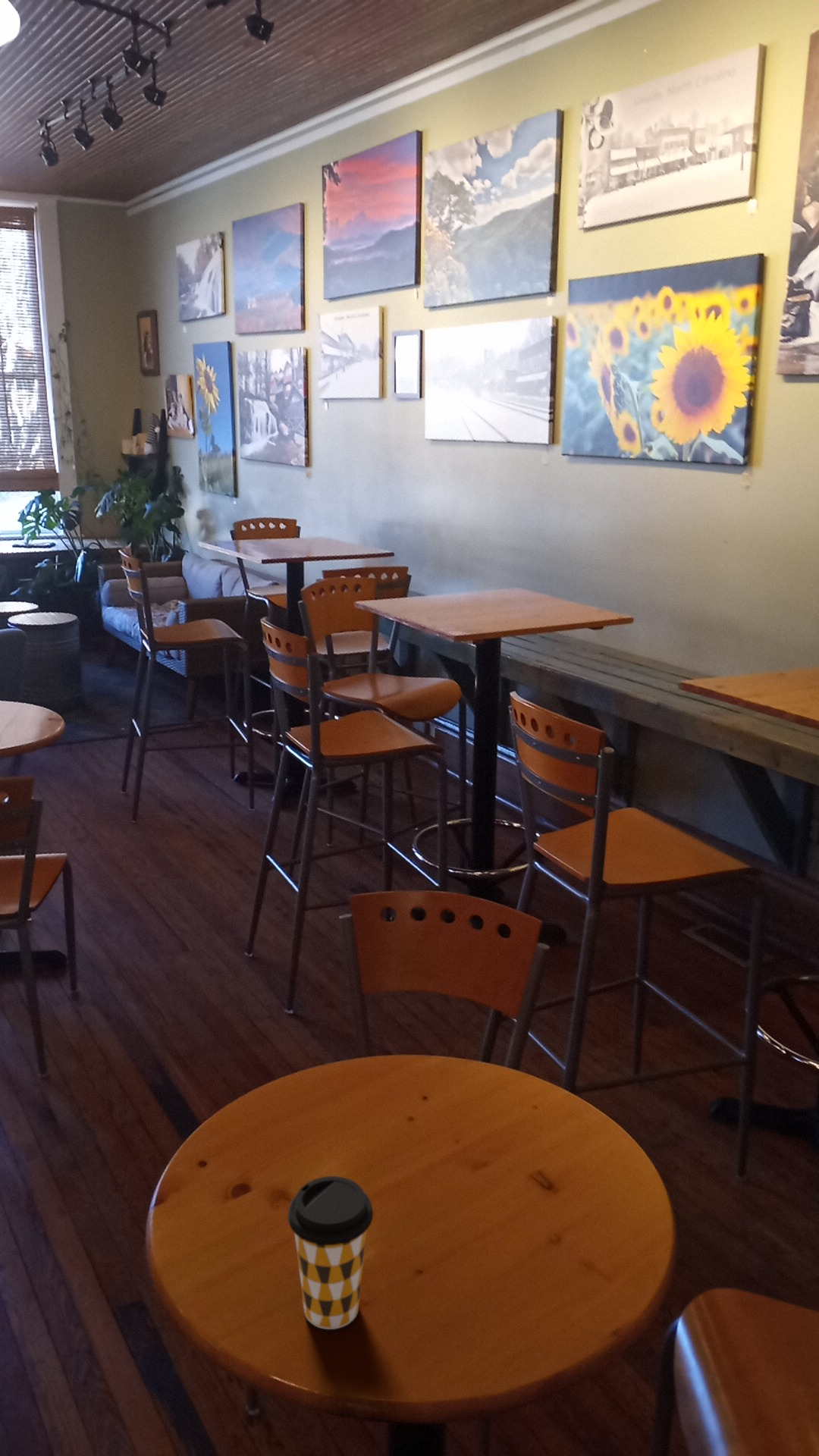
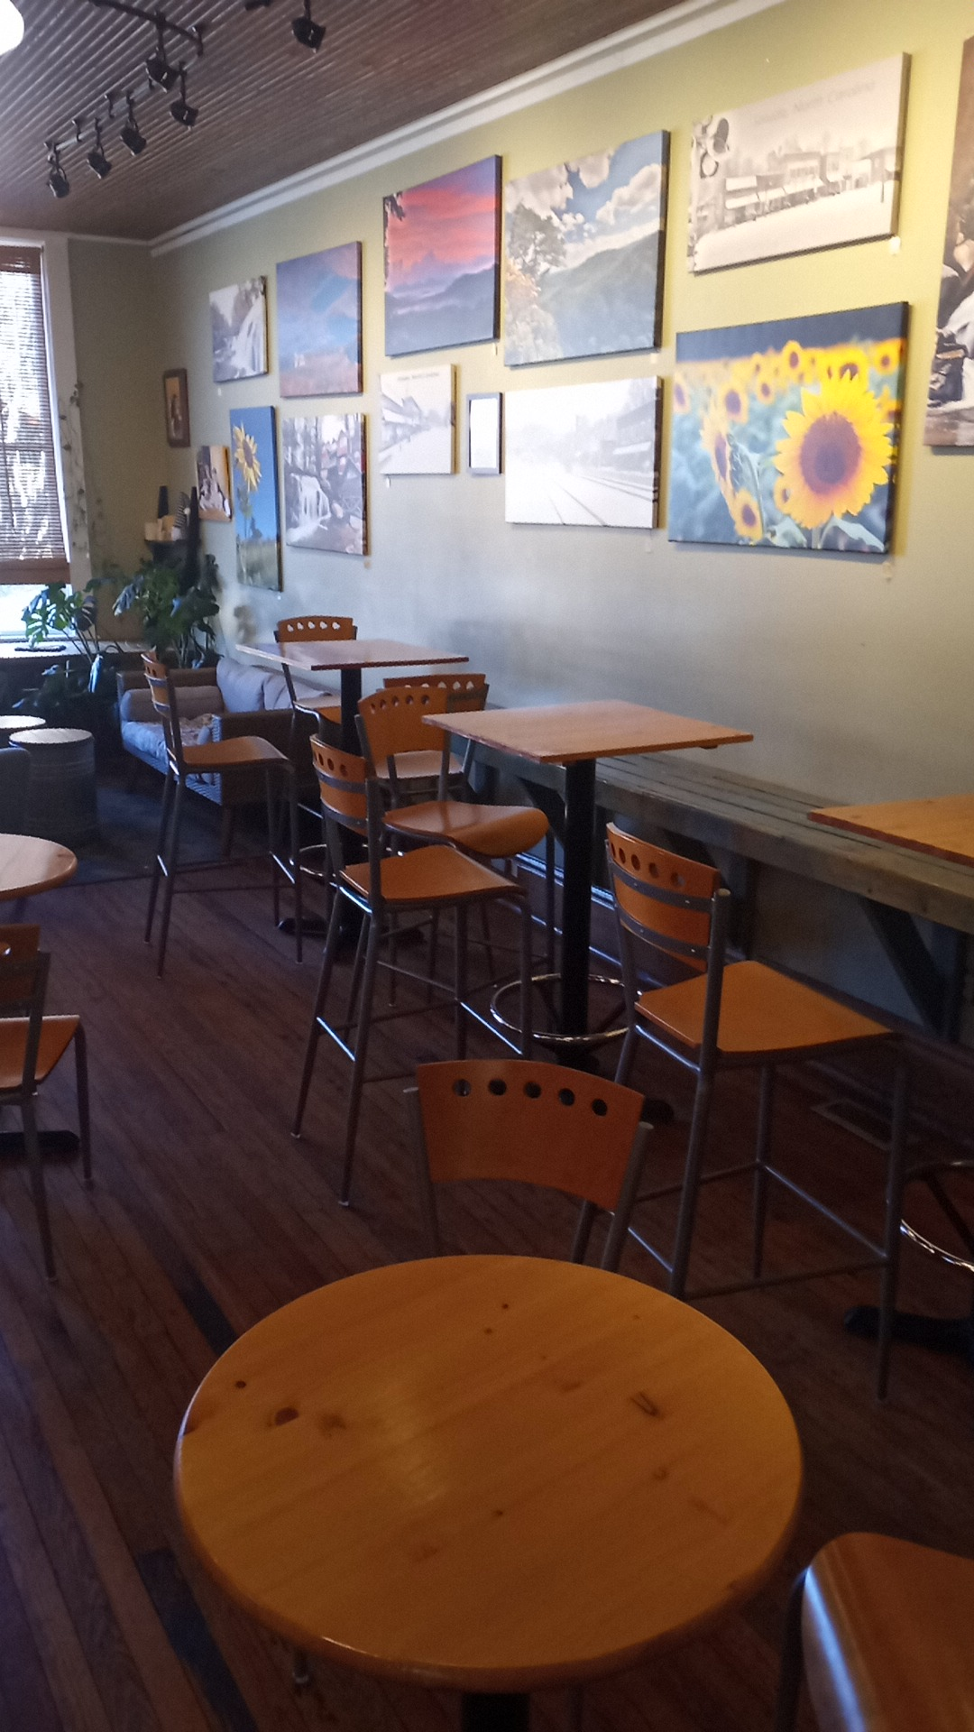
- coffee cup [287,1175,374,1330]
